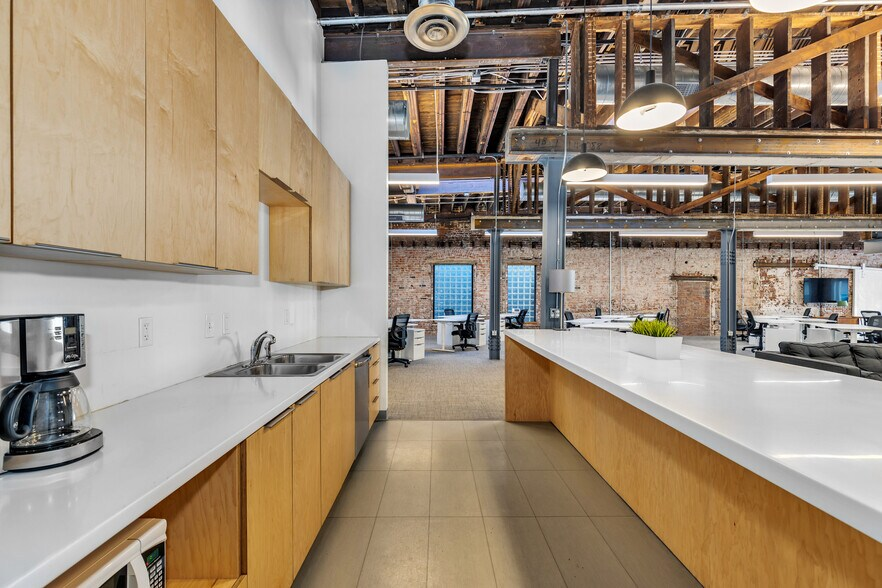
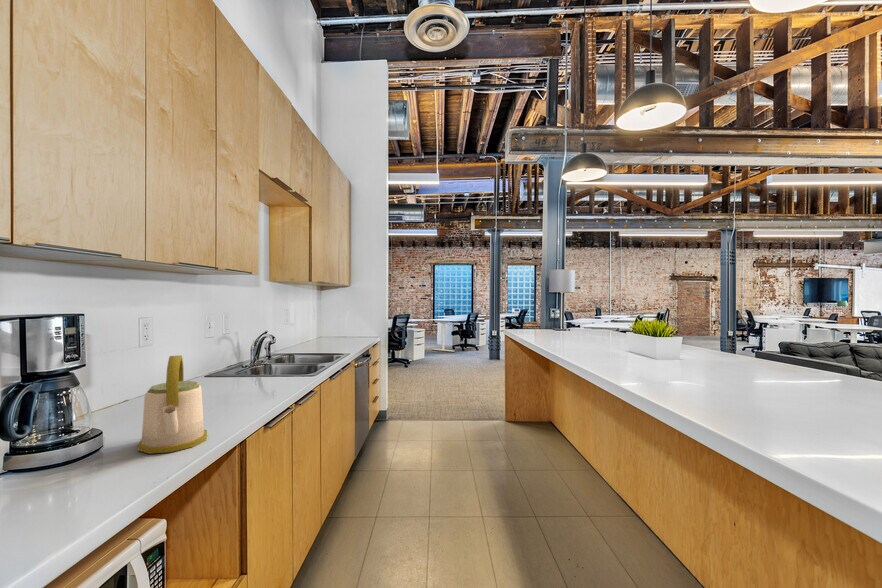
+ kettle [137,354,208,455]
